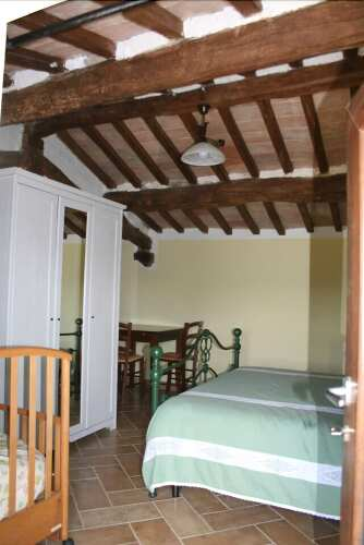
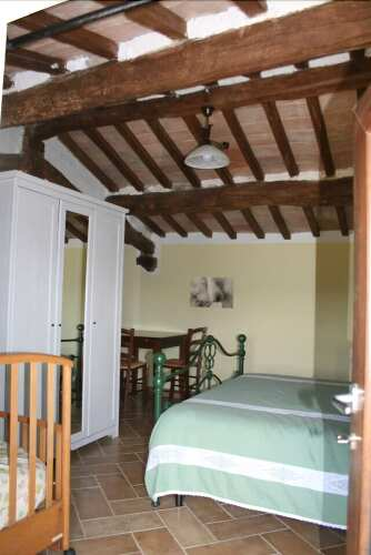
+ wall art [189,276,234,310]
